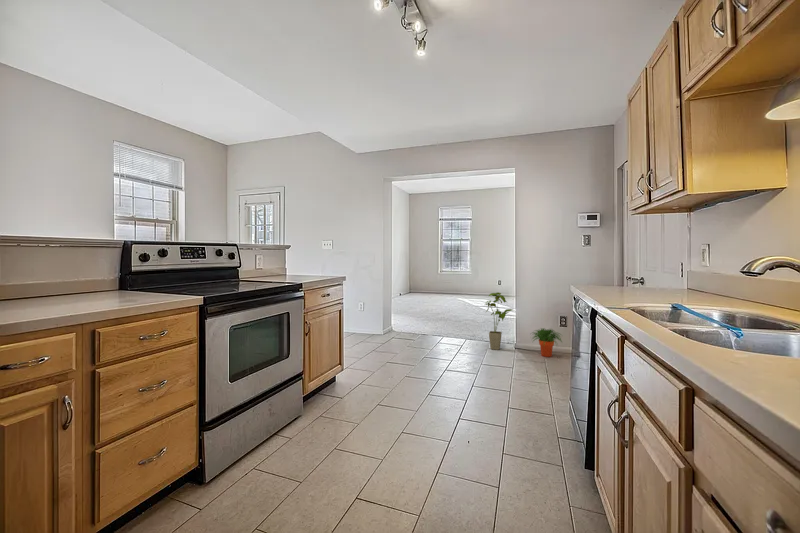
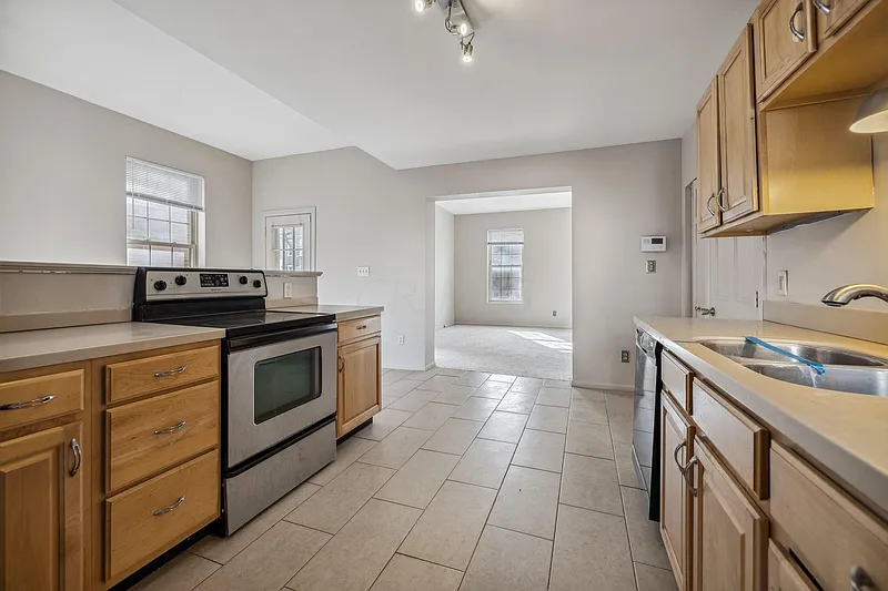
- house plant [484,291,517,351]
- potted plant [529,327,564,358]
